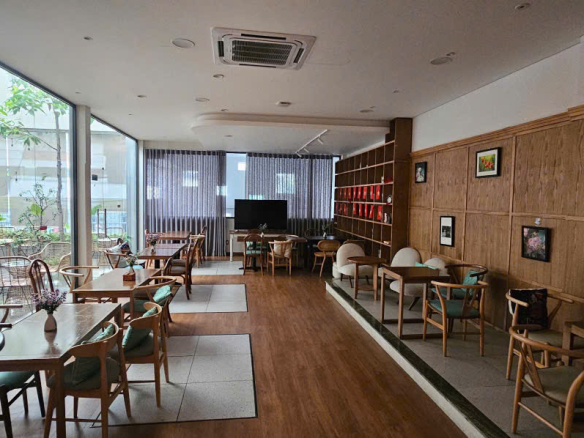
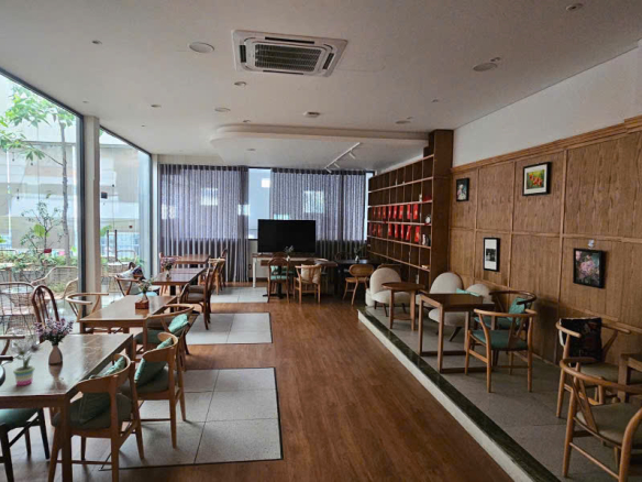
+ potted plant [11,332,43,386]
